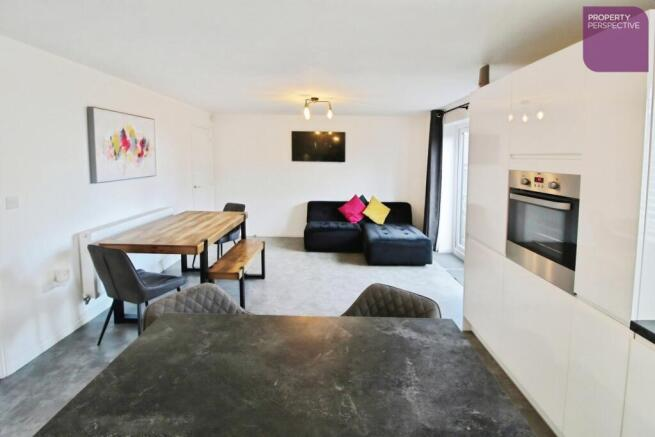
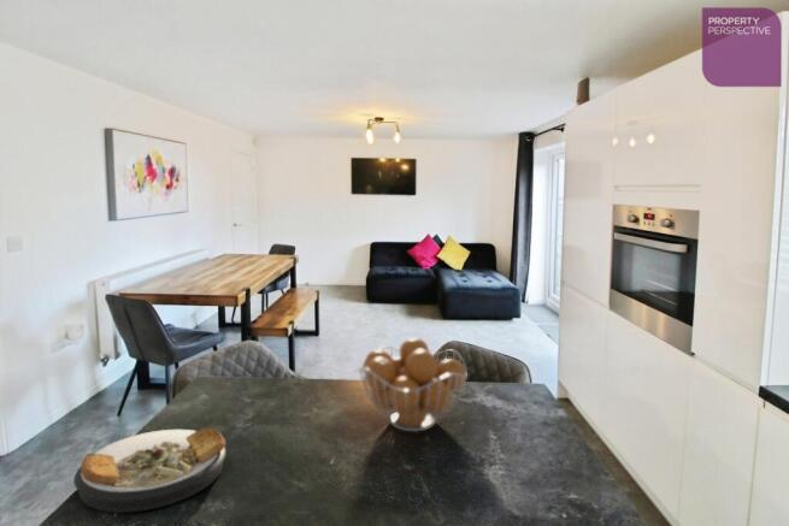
+ plate [72,426,228,514]
+ fruit basket [358,337,469,433]
